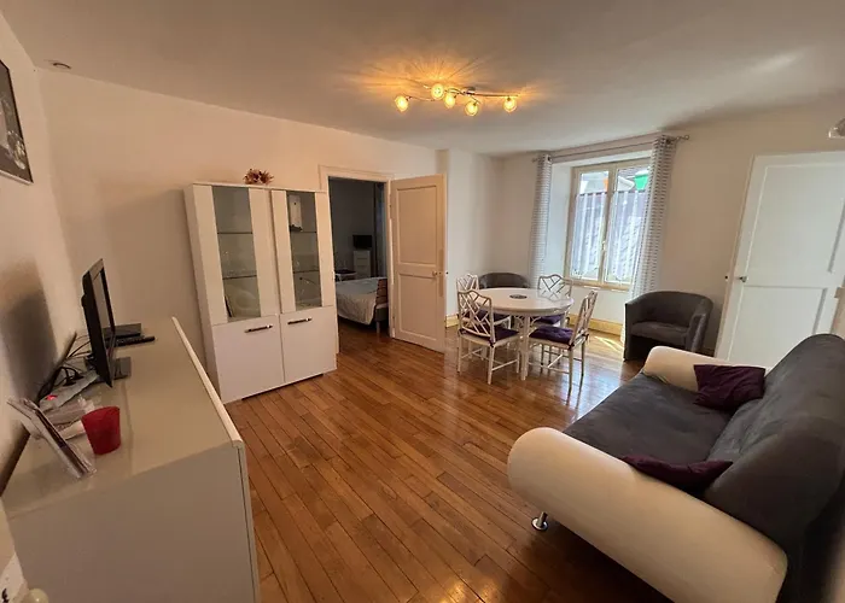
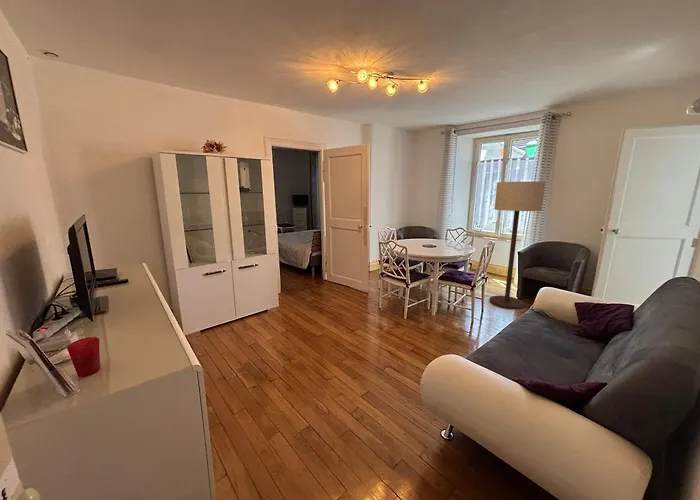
+ floor lamp [489,181,546,310]
